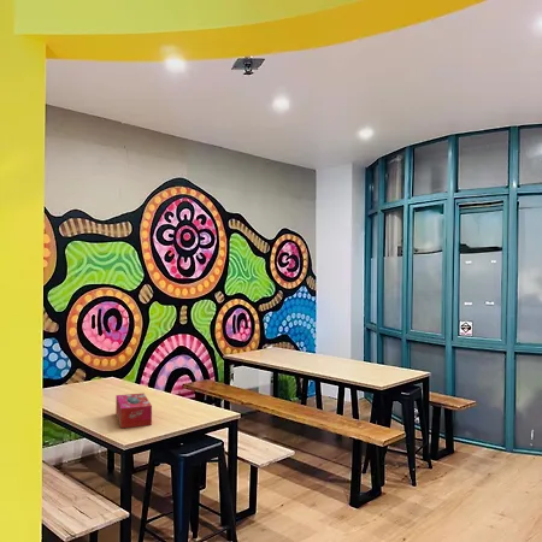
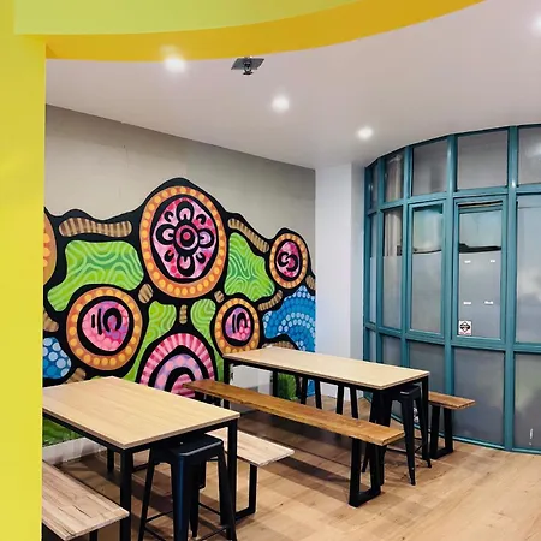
- tissue box [114,391,153,429]
